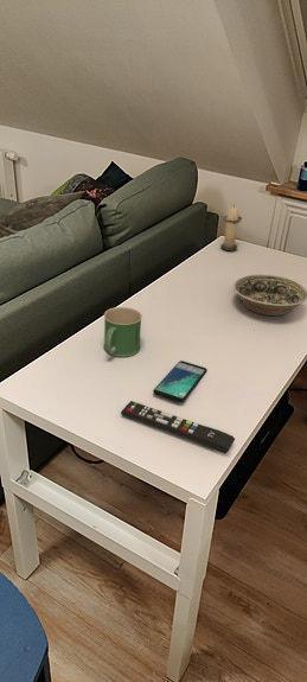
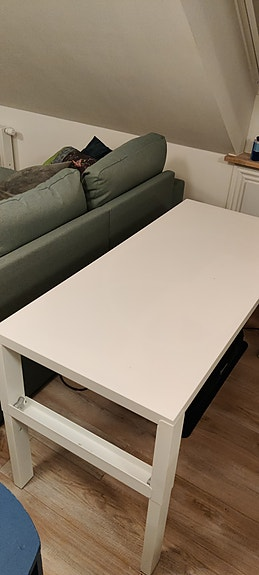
- bowl [232,274,307,317]
- remote control [120,400,236,455]
- smartphone [152,359,209,403]
- mug [103,306,143,357]
- candle [219,203,243,251]
